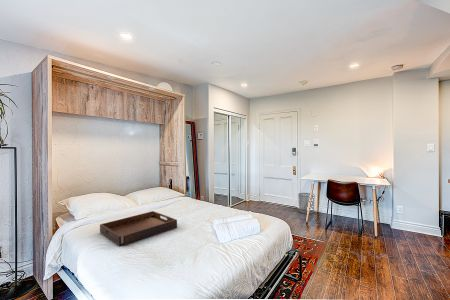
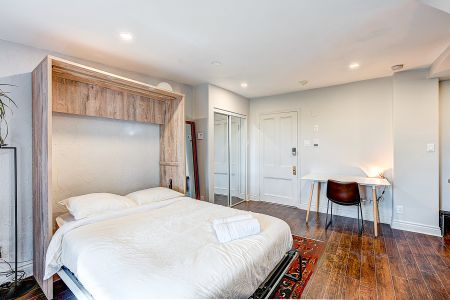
- serving tray [99,210,178,247]
- waste bin [297,192,316,215]
